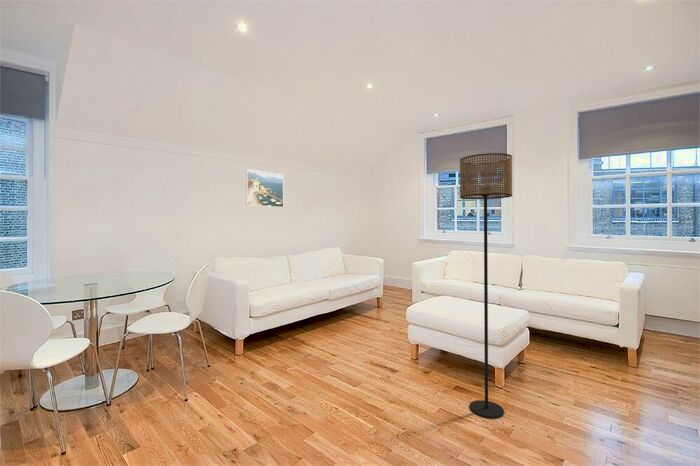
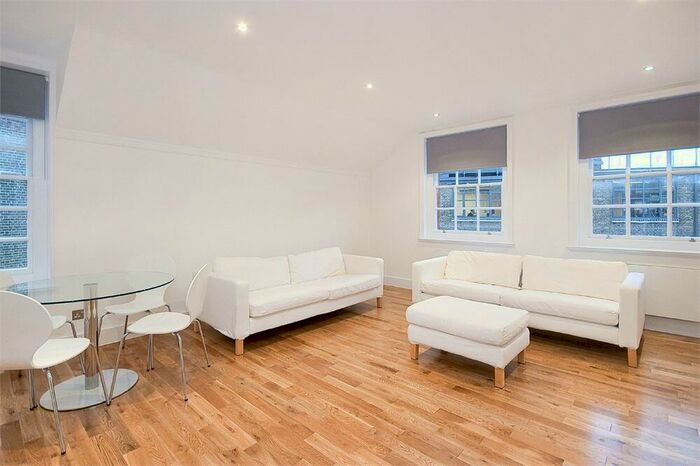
- floor lamp [459,152,513,419]
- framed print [245,168,284,208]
